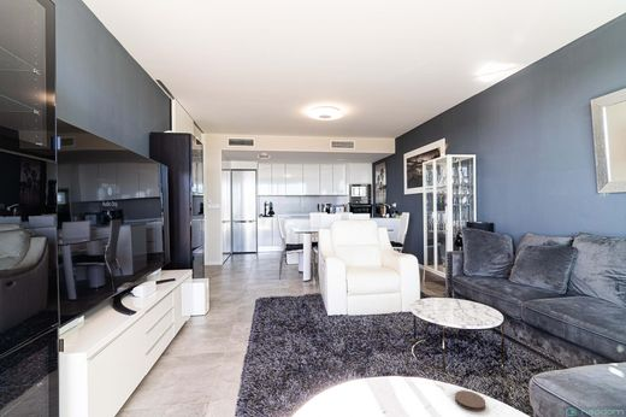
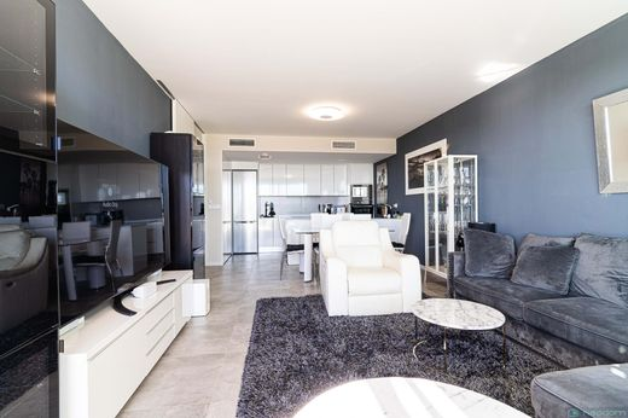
- coaster [454,389,486,412]
